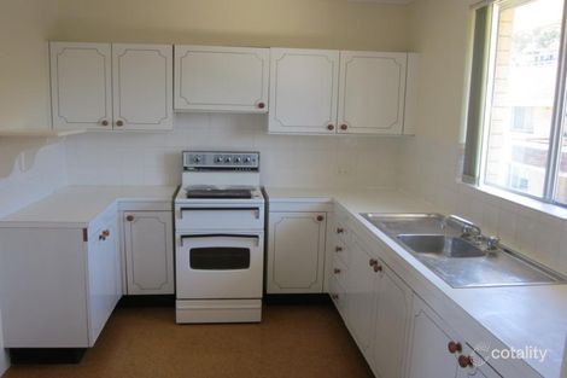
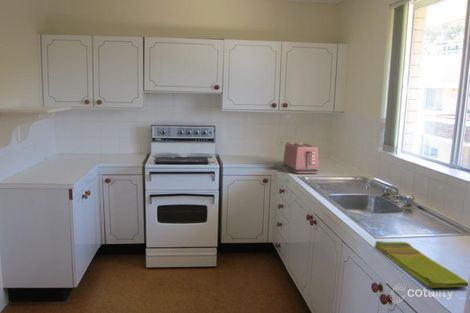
+ dish towel [374,240,469,288]
+ toaster [282,142,320,174]
